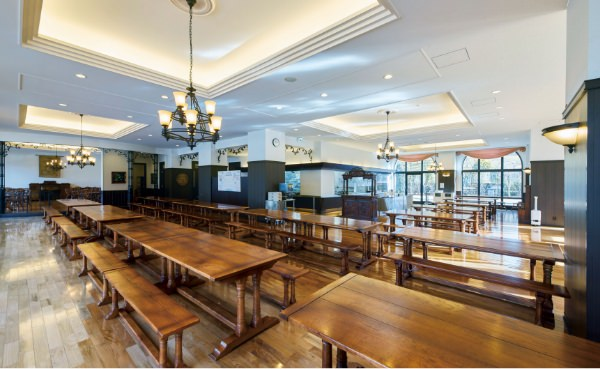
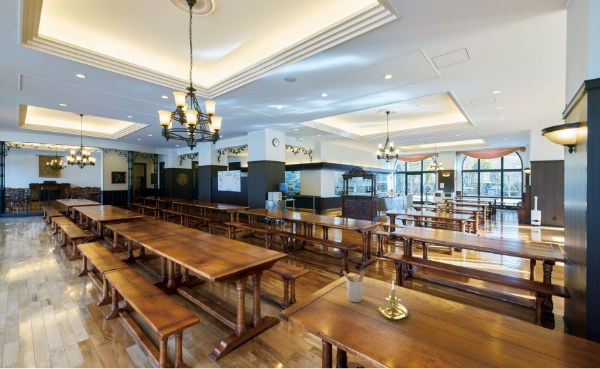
+ candle holder [378,281,409,321]
+ utensil holder [342,270,366,303]
